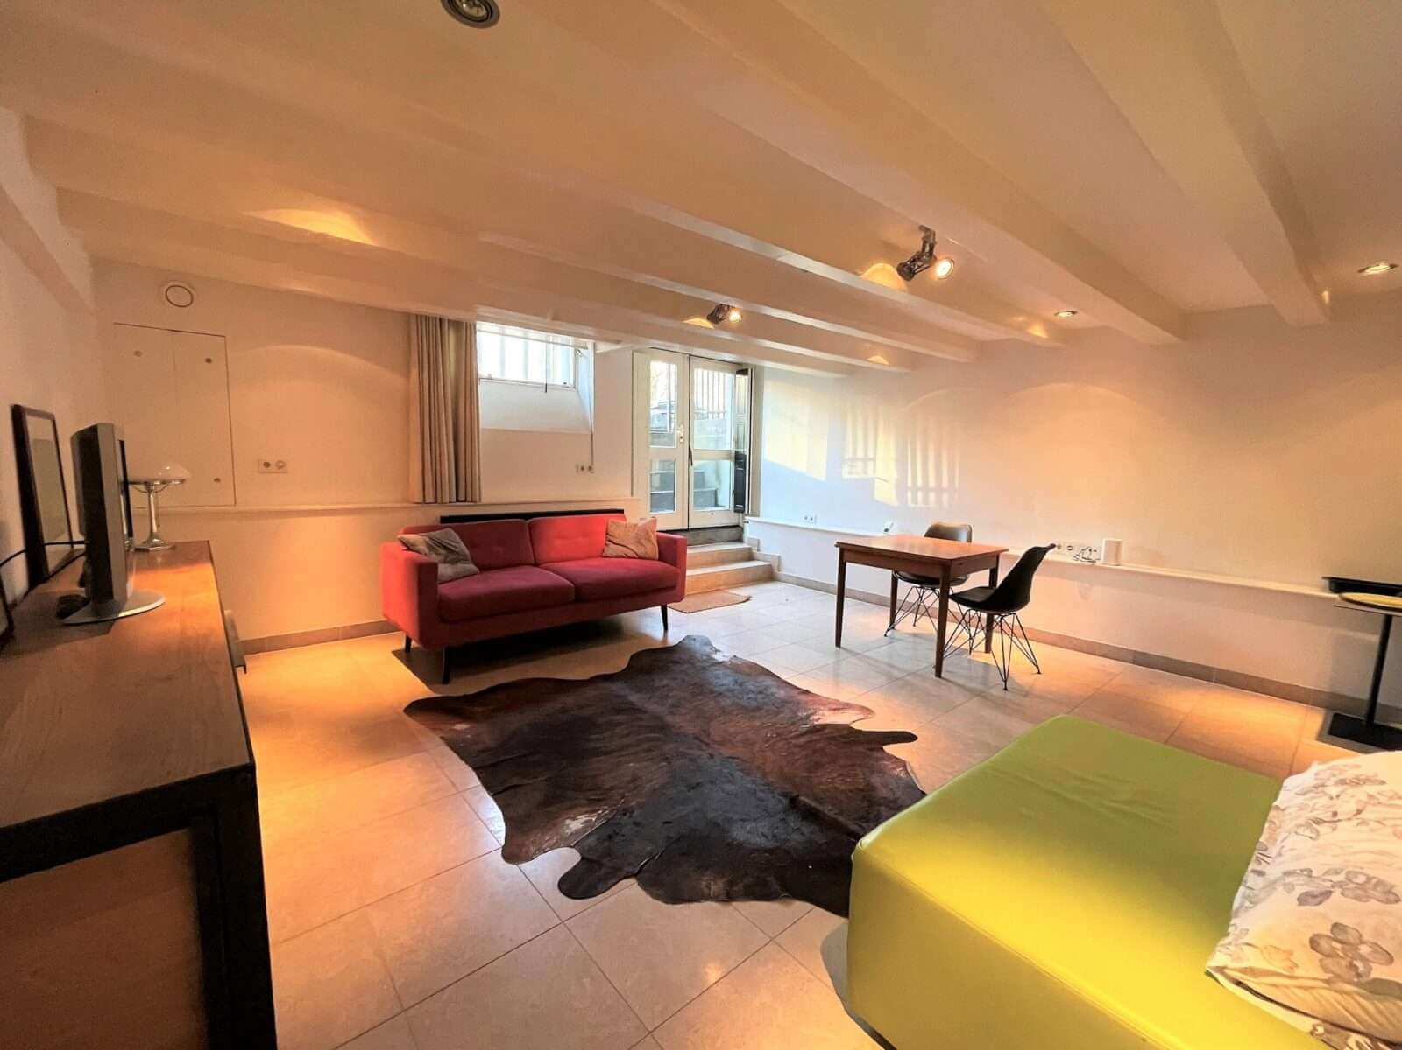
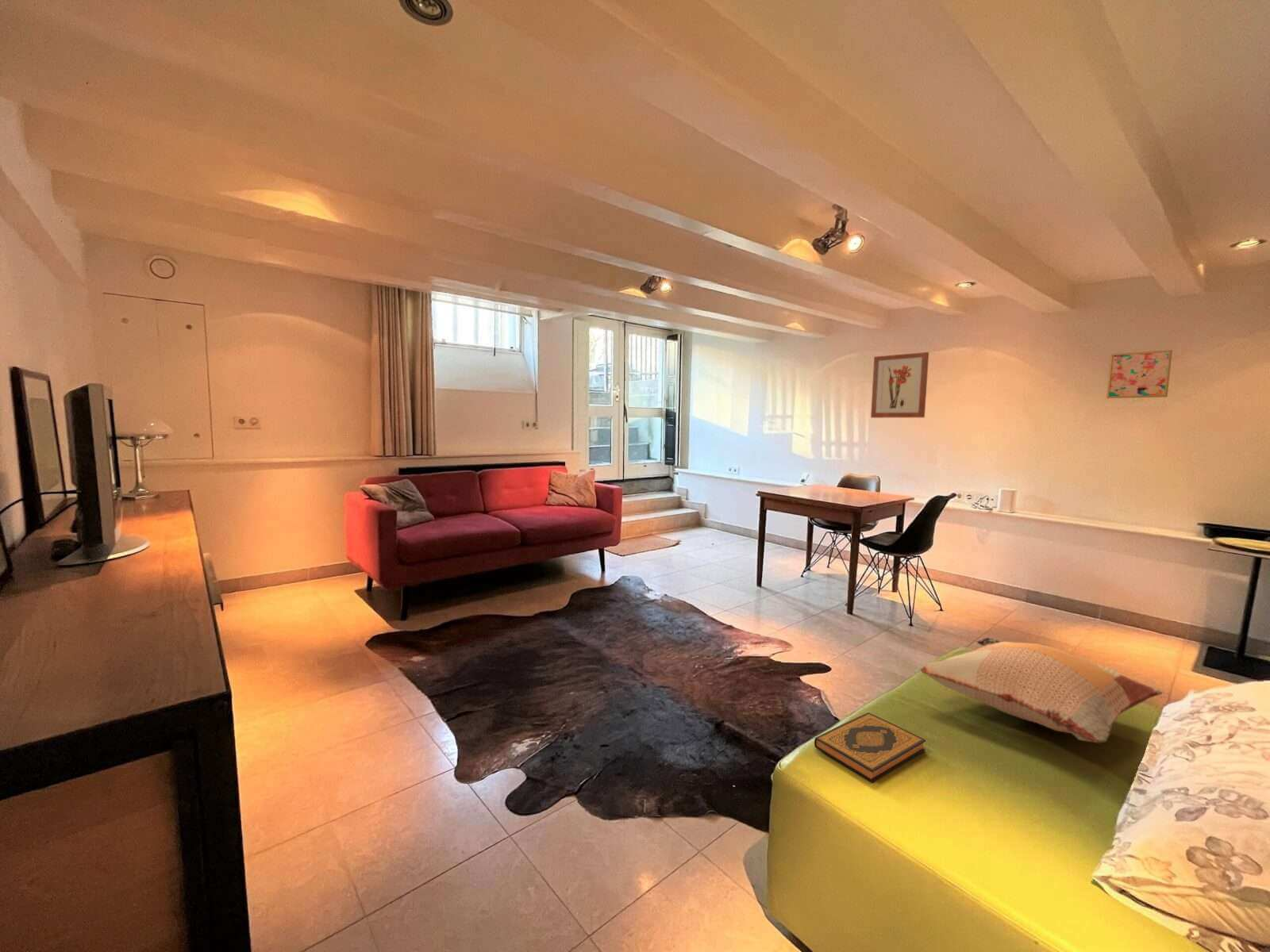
+ decorative pillow [919,636,1164,743]
+ wall art [1106,349,1173,399]
+ hardback book [814,712,926,783]
+ wall art [870,351,929,419]
